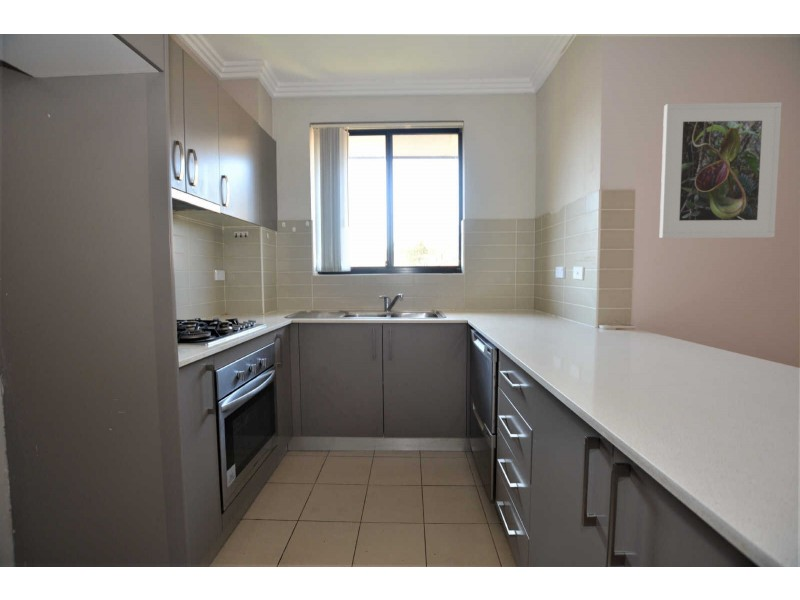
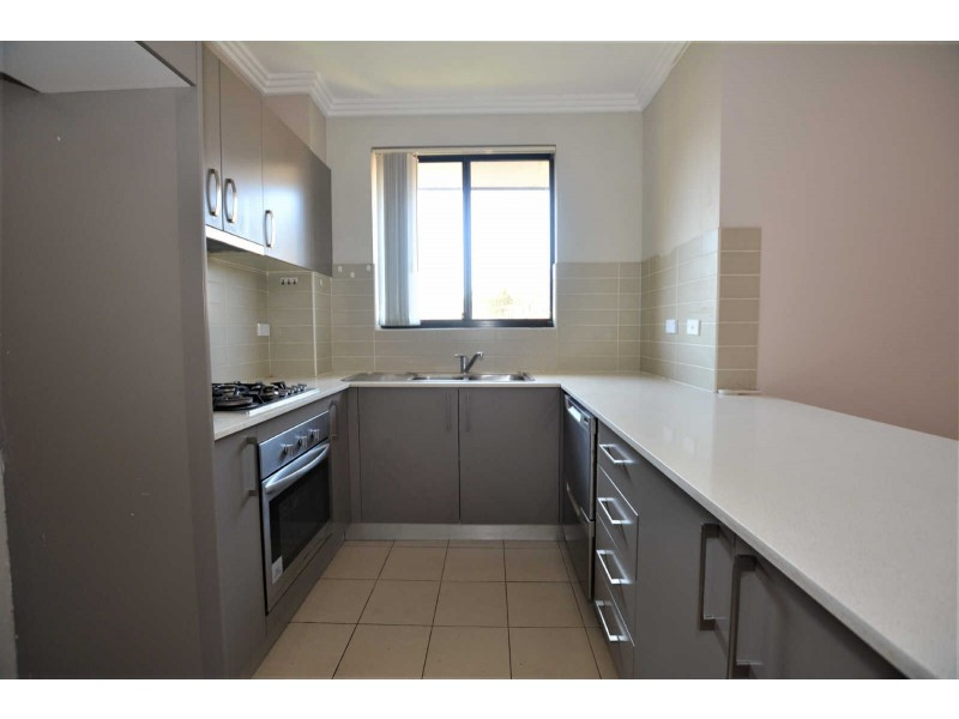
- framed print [658,101,783,239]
